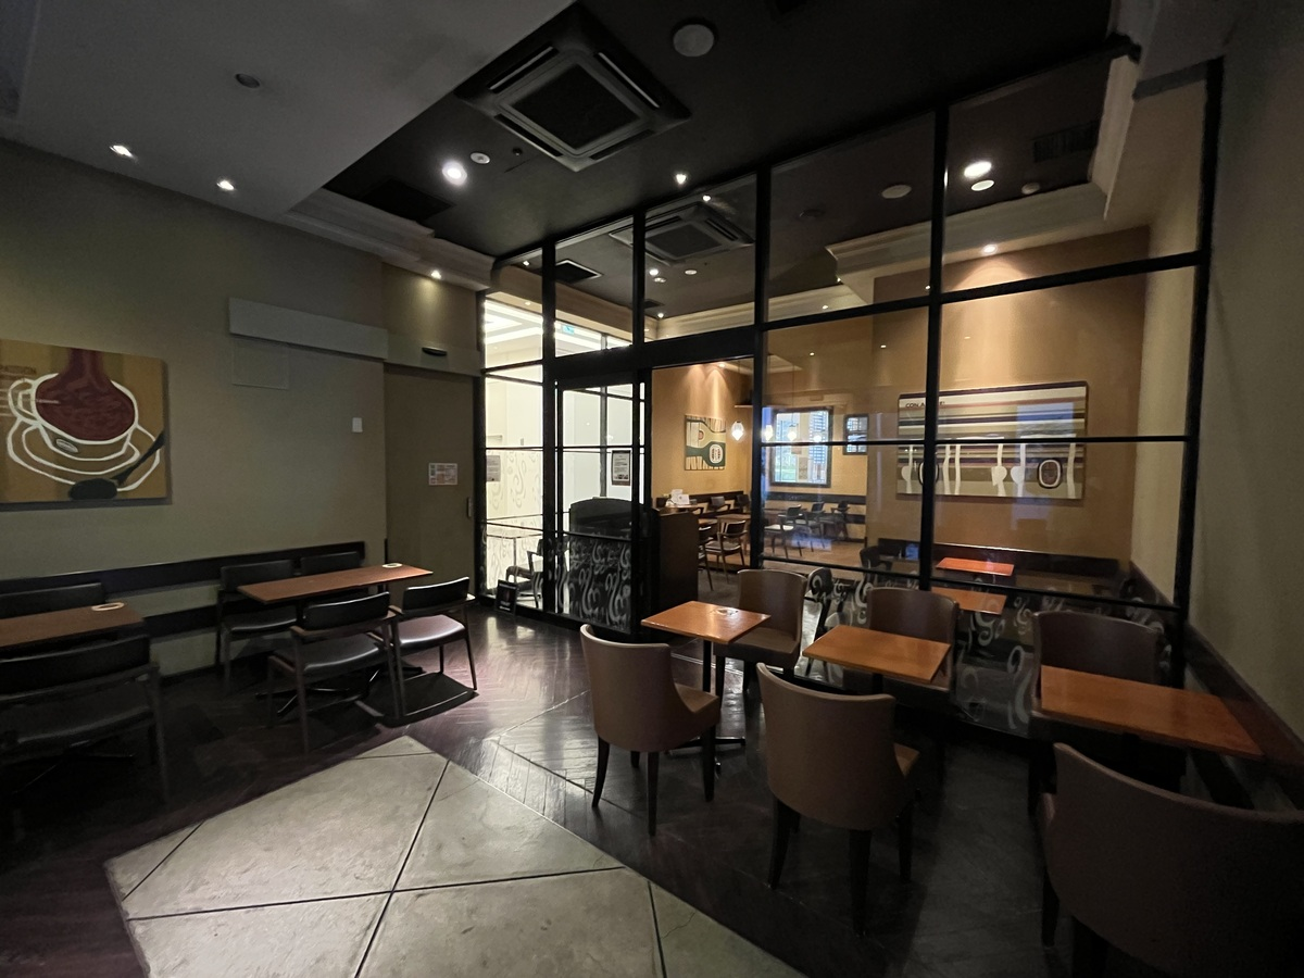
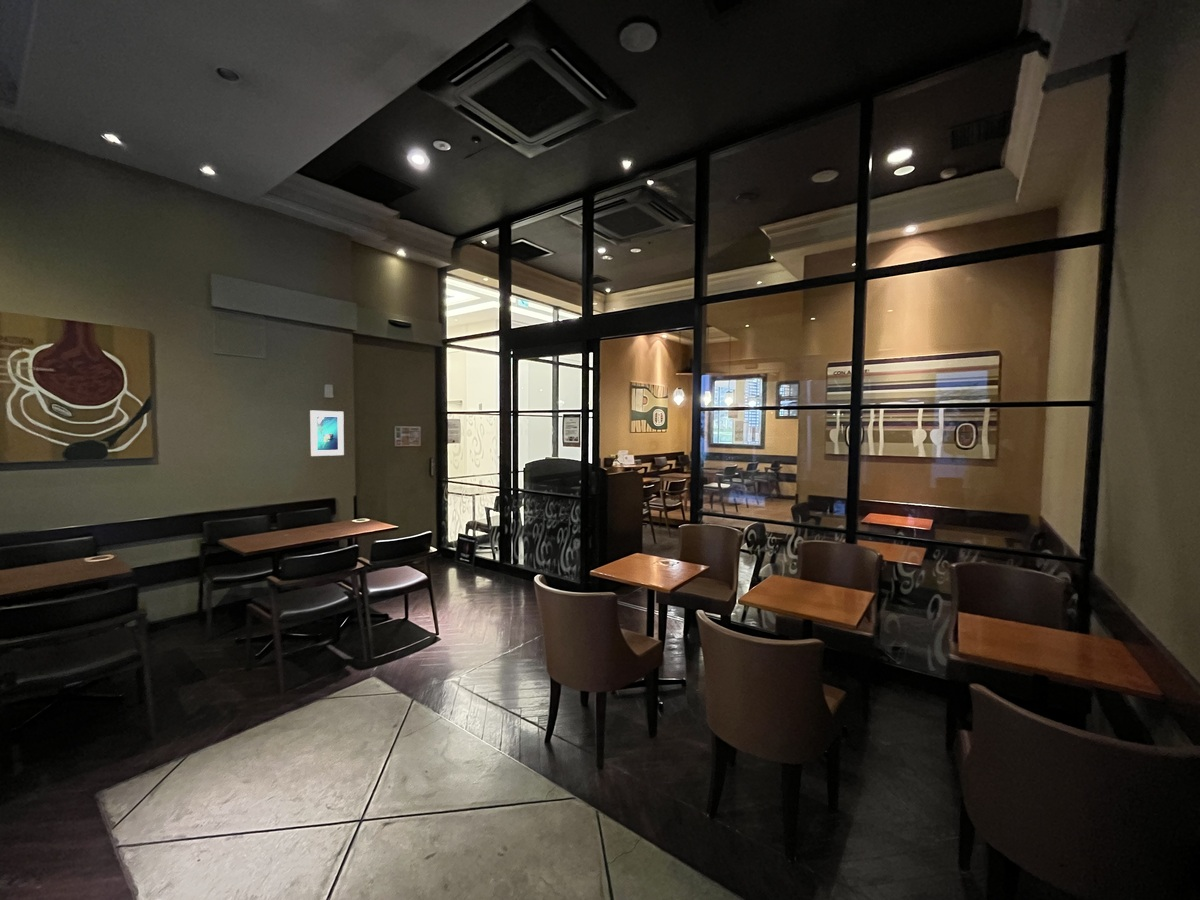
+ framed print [309,410,345,457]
